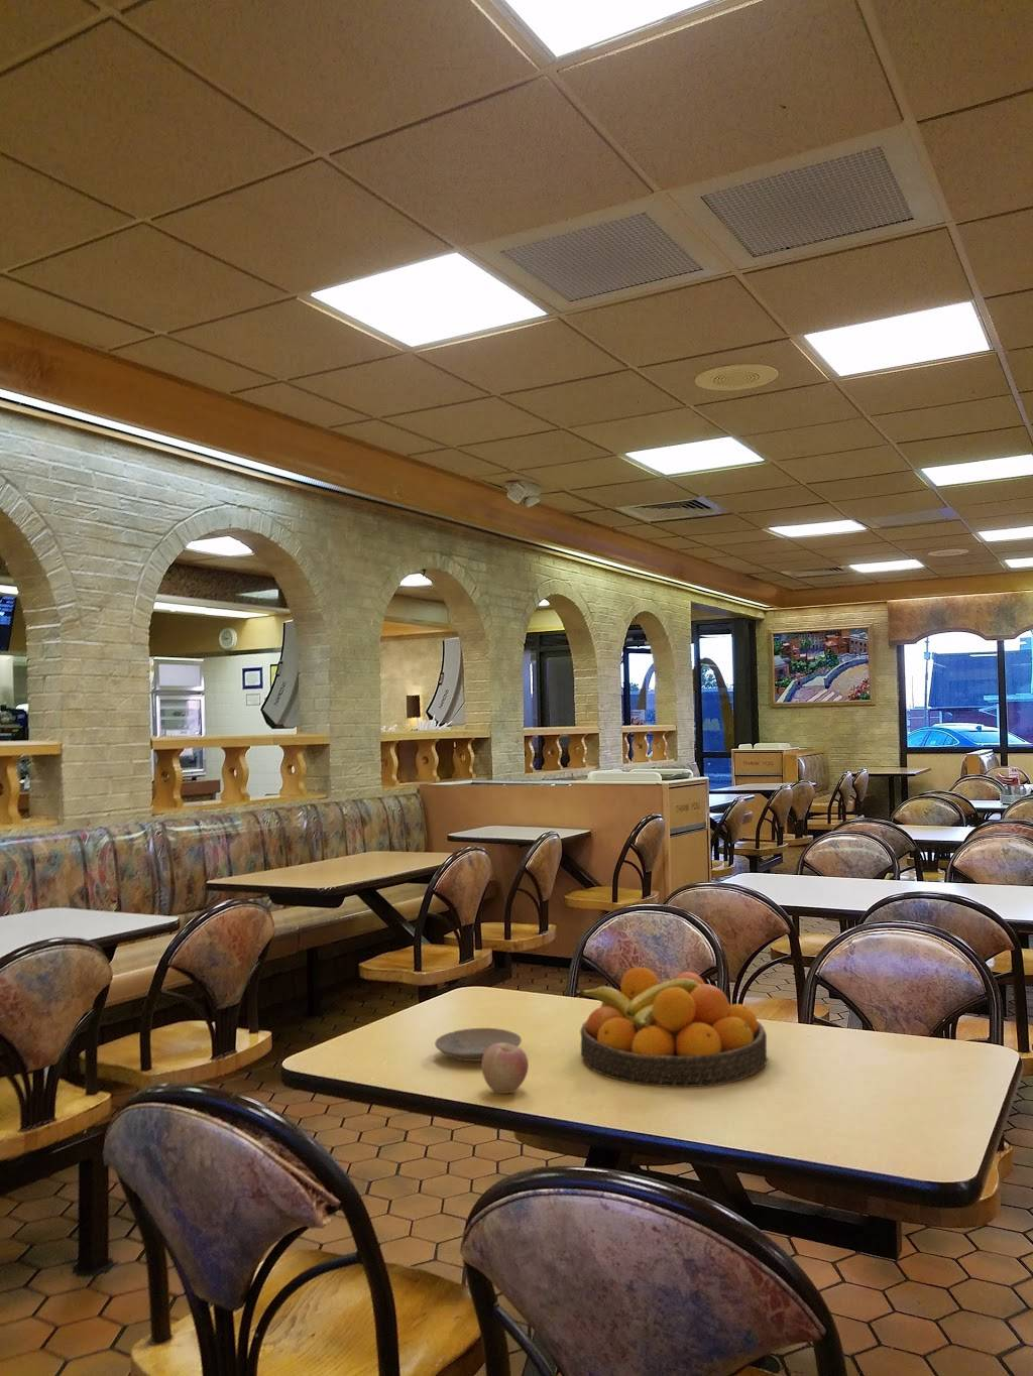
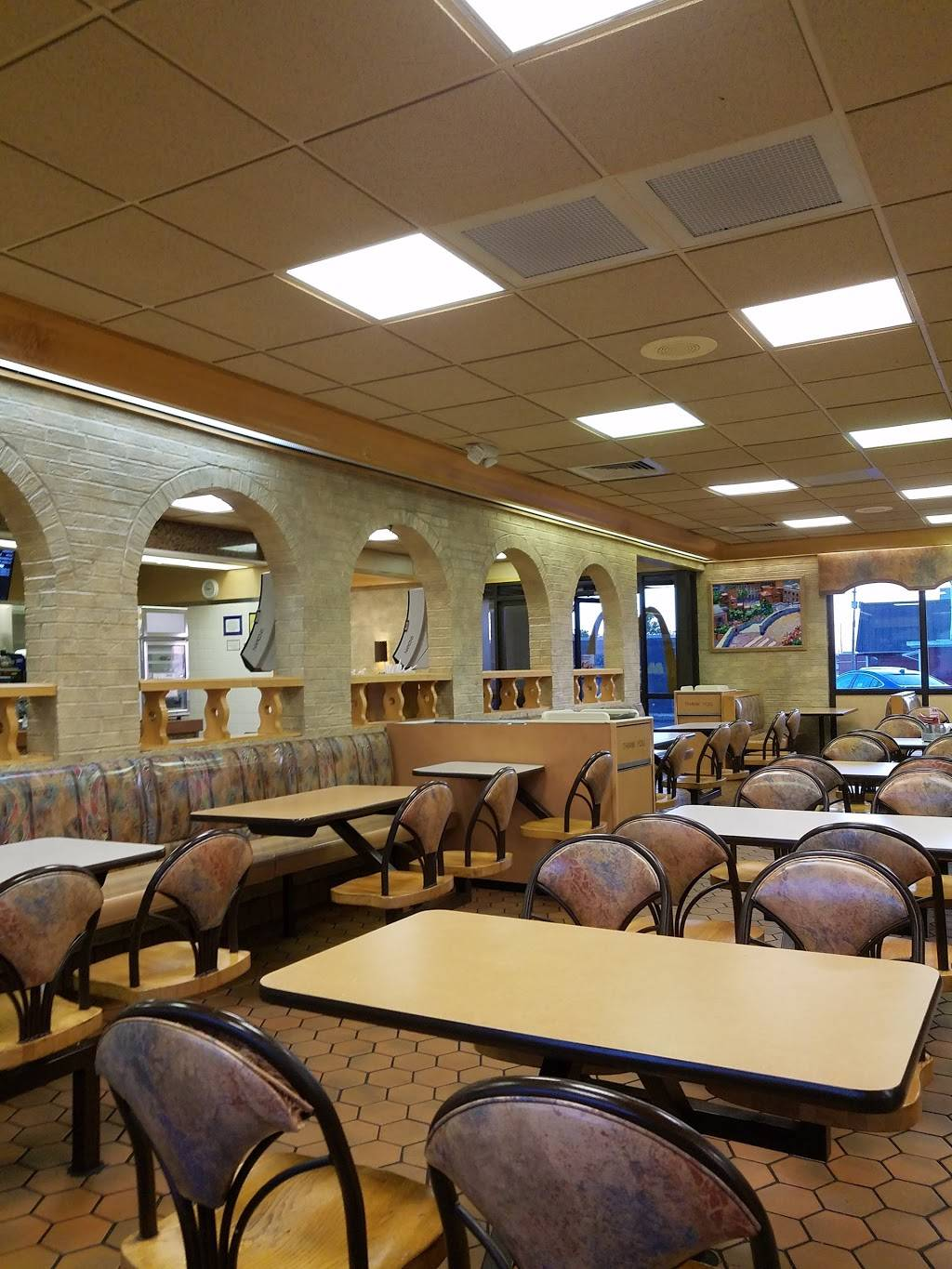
- plate [434,1027,523,1063]
- apple [481,1042,530,1095]
- fruit bowl [578,966,768,1088]
